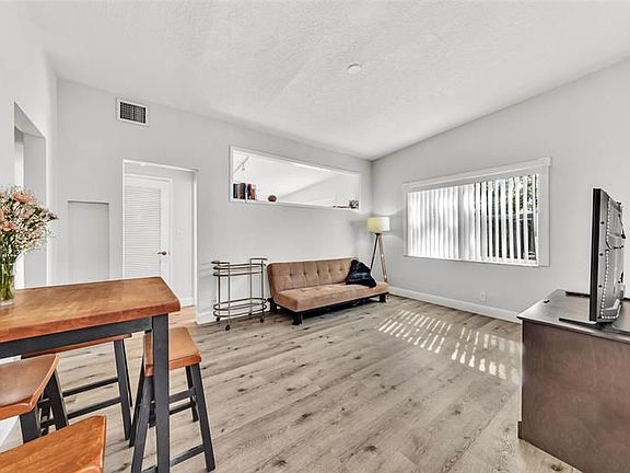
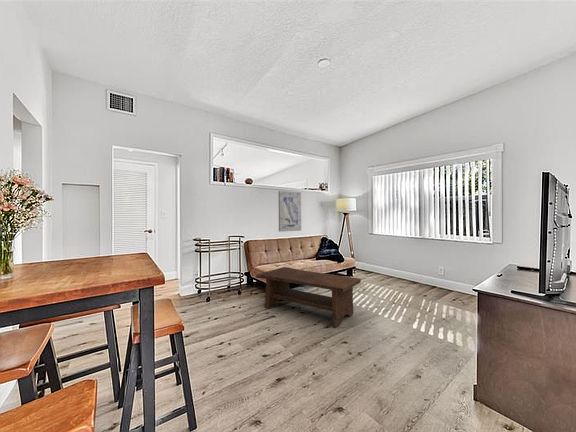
+ wall art [278,190,302,233]
+ coffee table [255,266,362,328]
